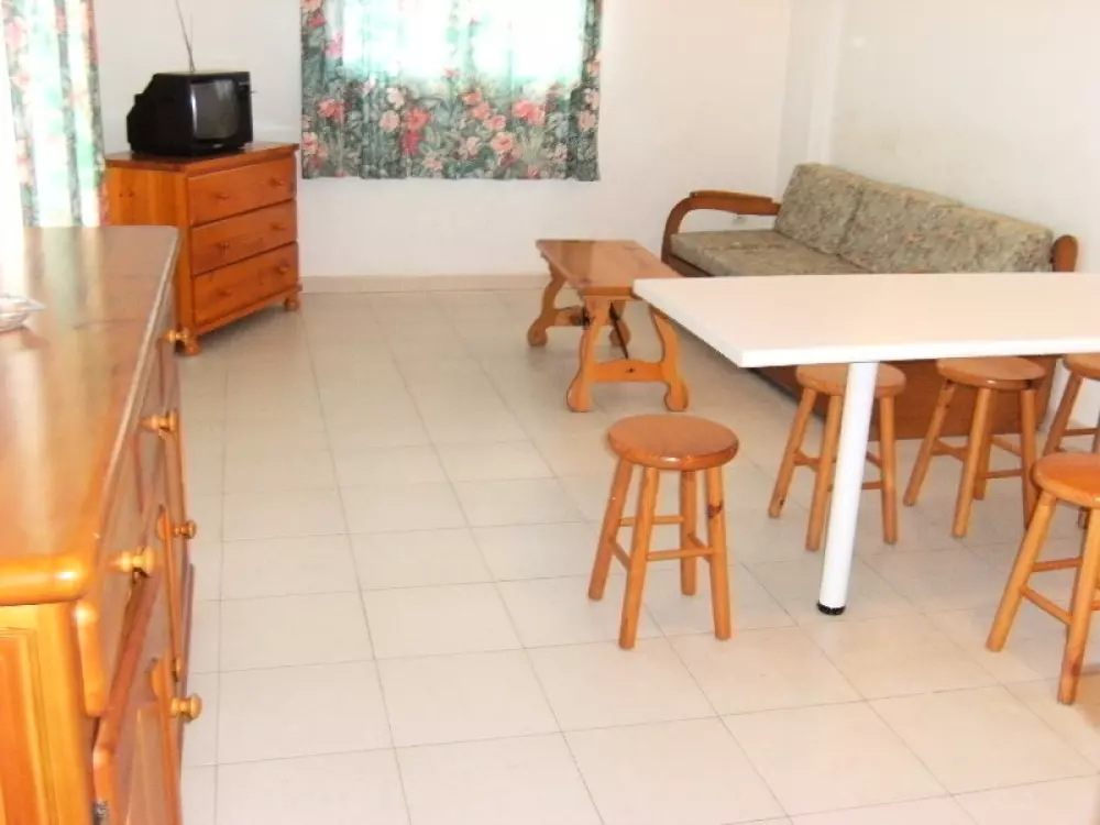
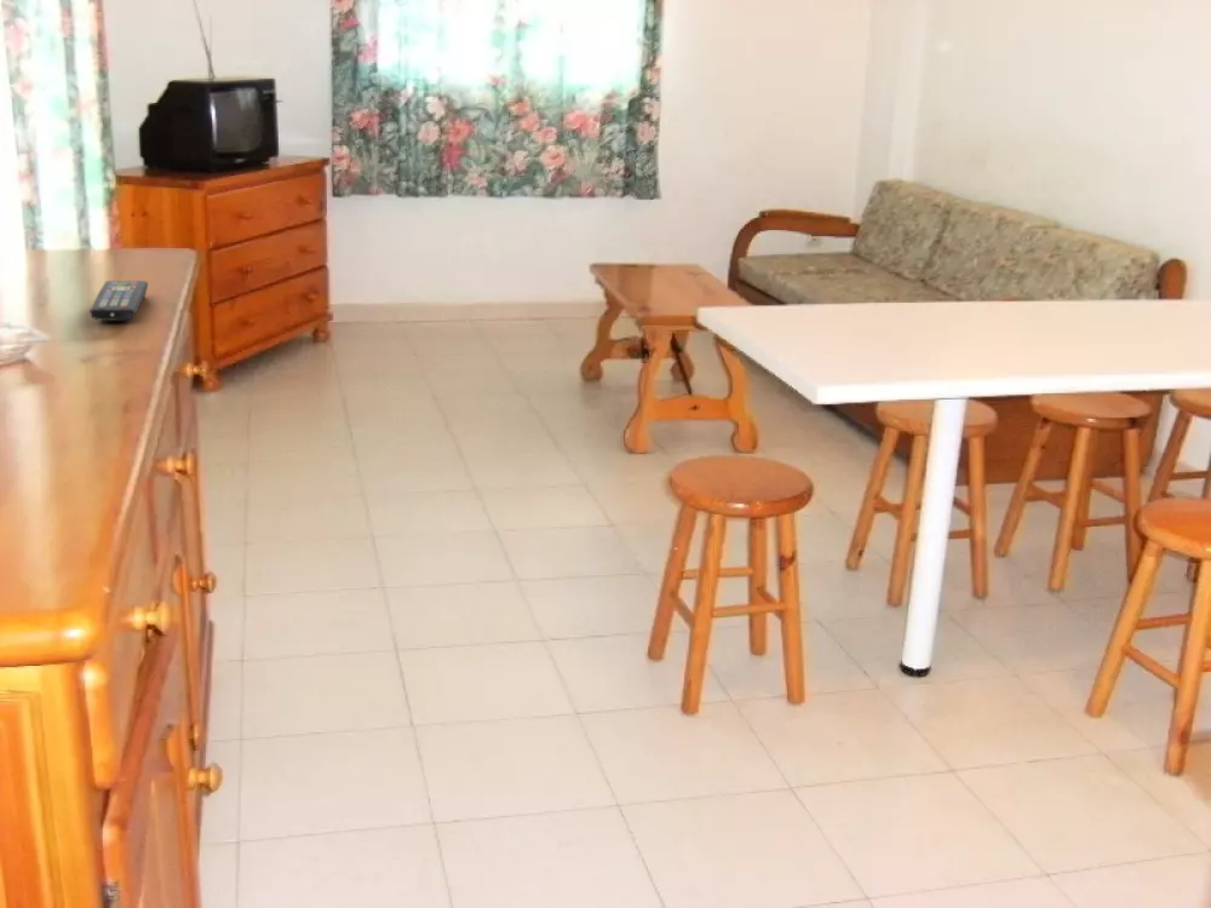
+ remote control [88,280,149,322]
